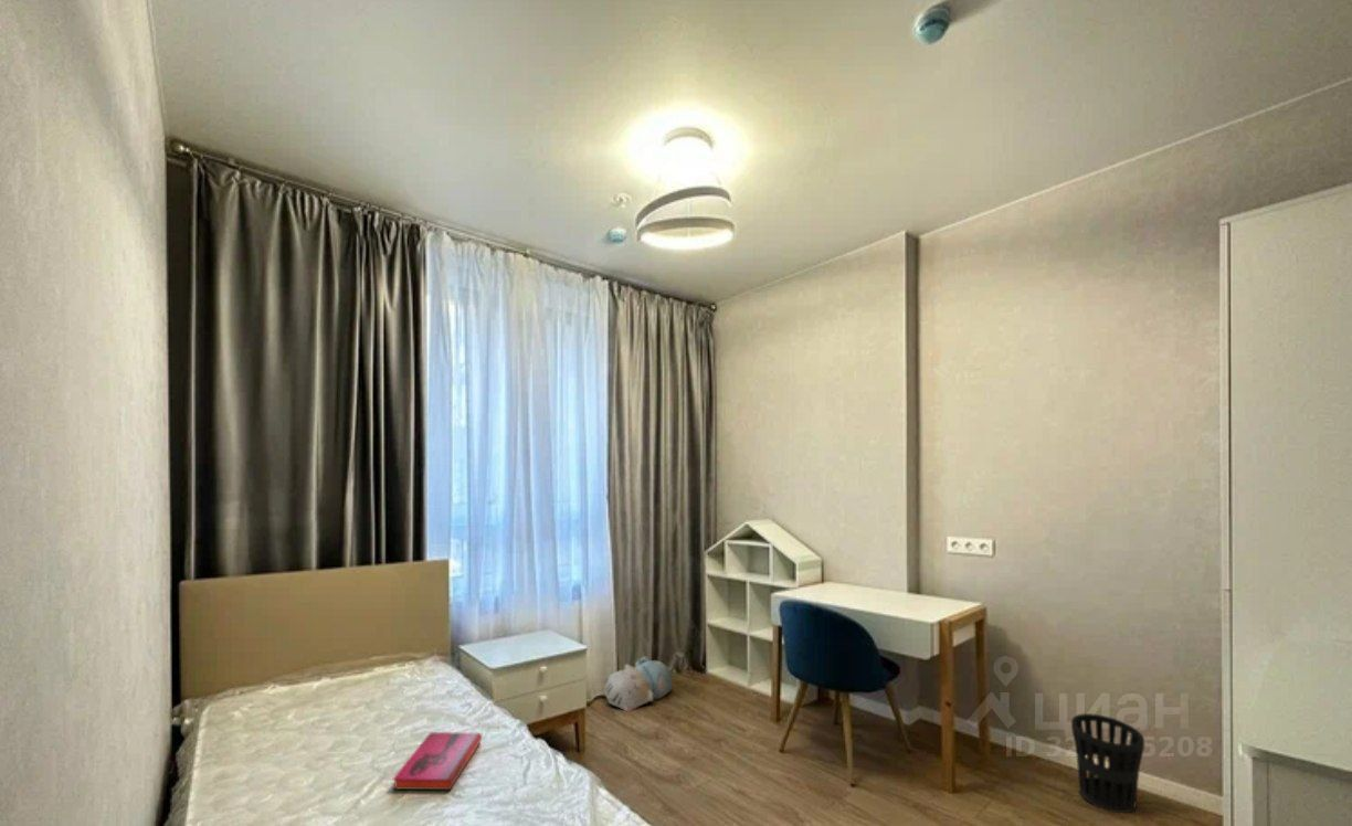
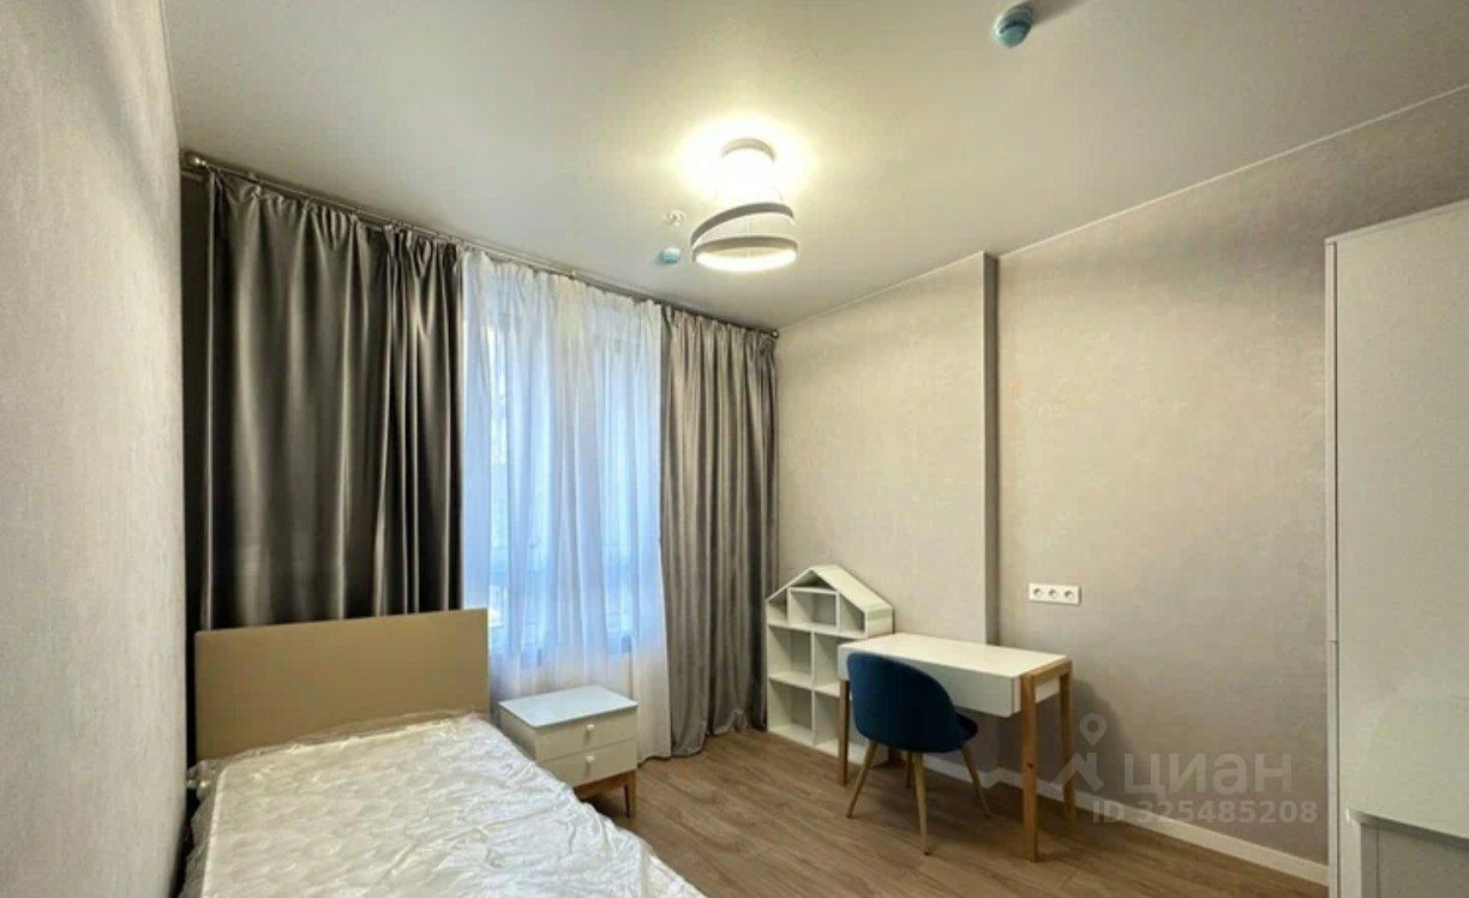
- plush toy [603,655,675,712]
- hardback book [392,731,483,792]
- wastebasket [1070,712,1145,814]
